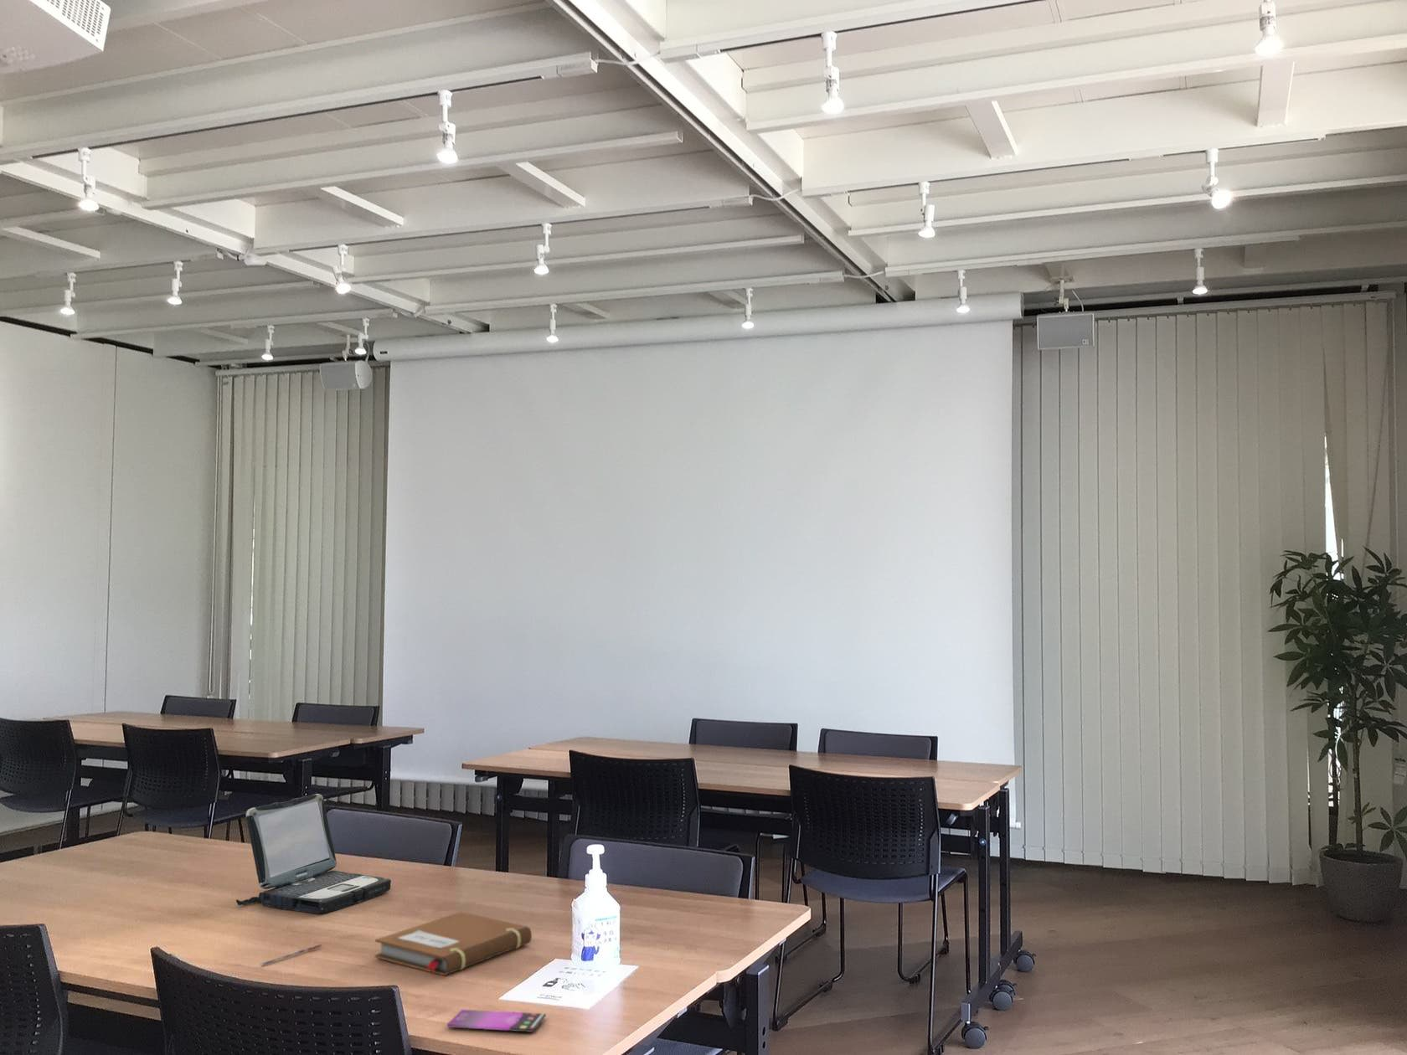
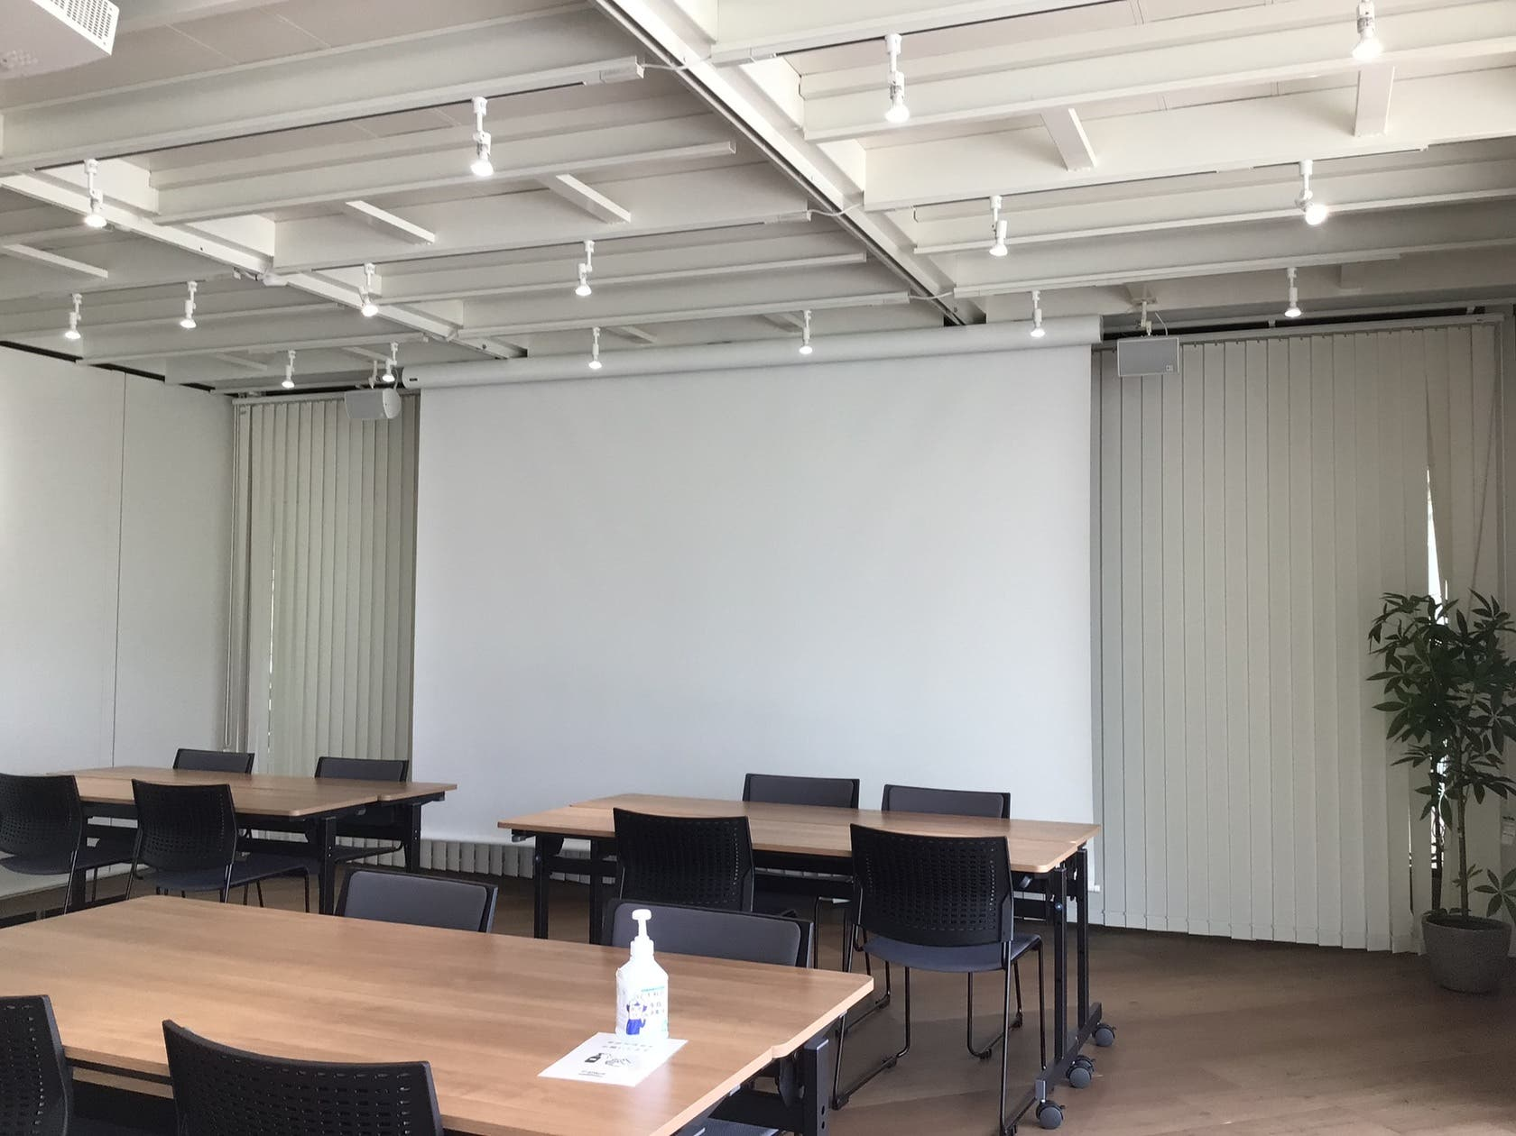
- smartphone [446,1008,547,1033]
- pen [260,944,322,967]
- notebook [374,911,533,976]
- laptop [235,793,392,914]
